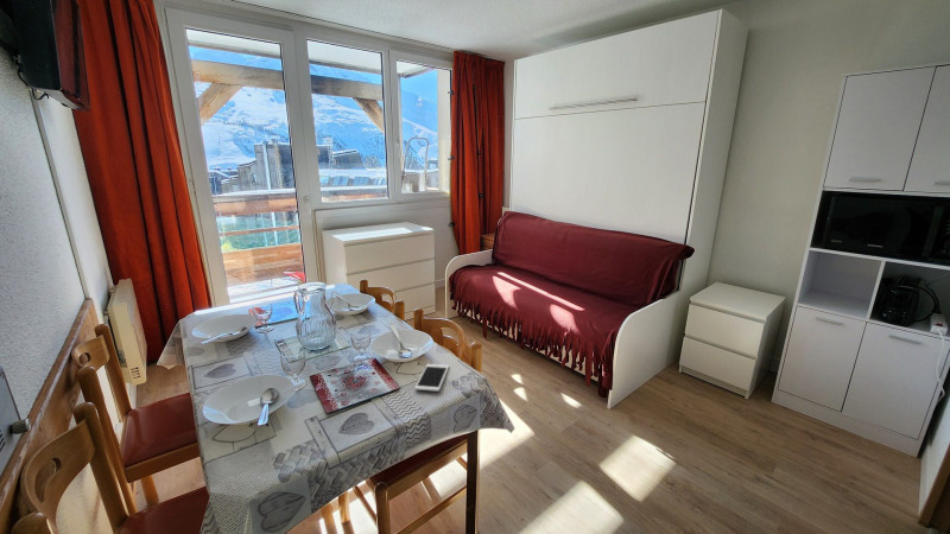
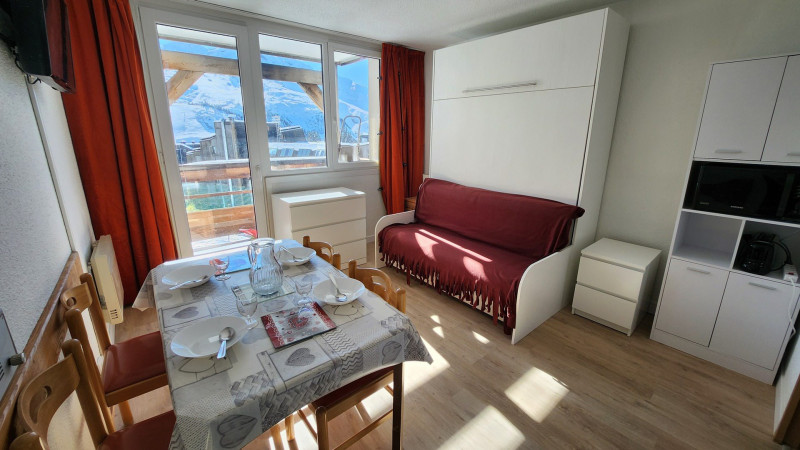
- cell phone [413,363,450,393]
